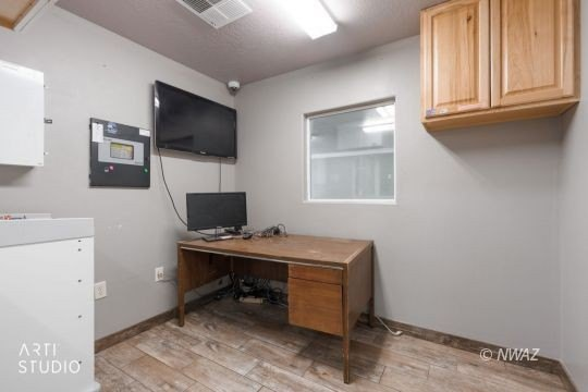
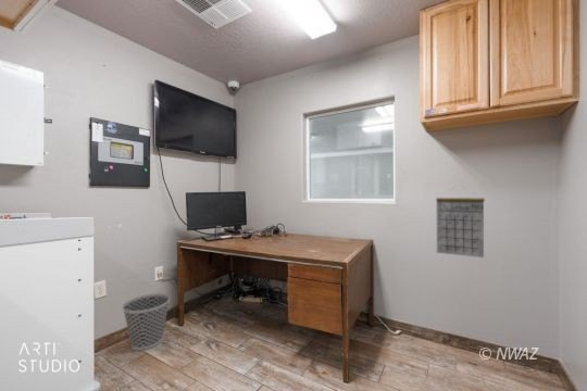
+ calendar [435,186,486,258]
+ wastebasket [121,292,171,352]
